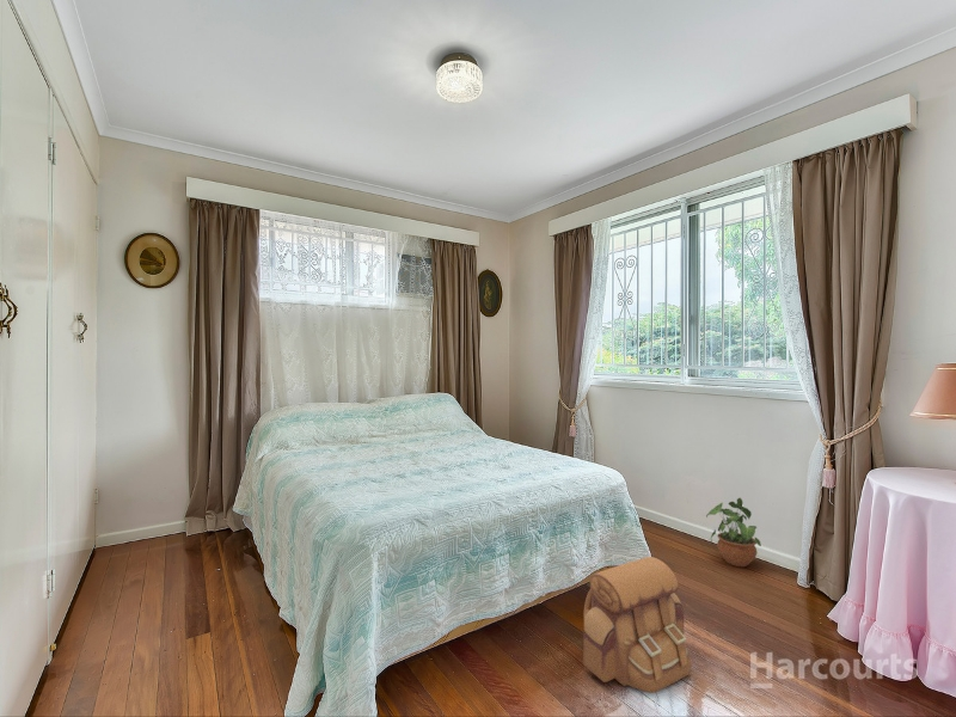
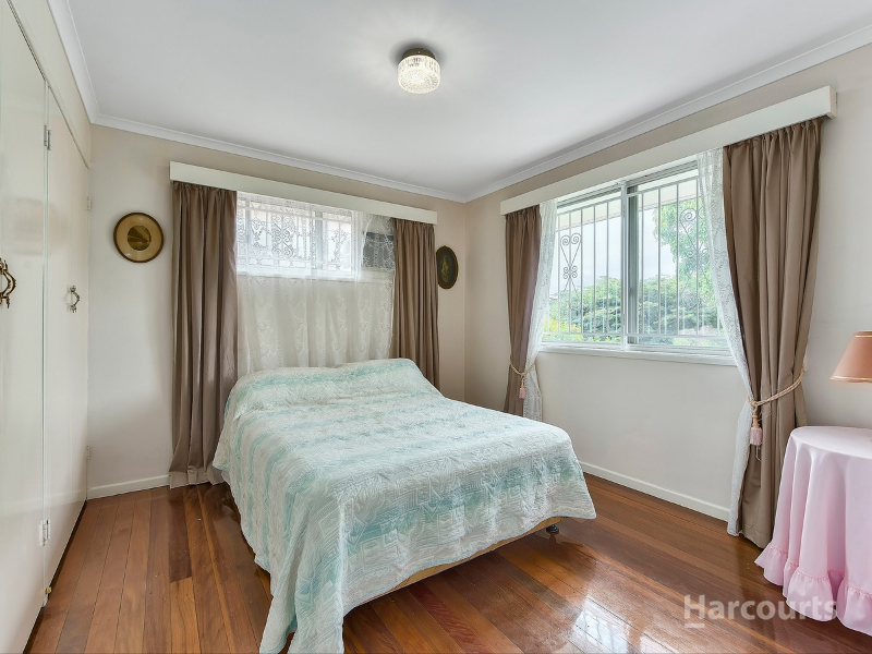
- backpack [582,556,693,694]
- potted plant [705,497,762,568]
